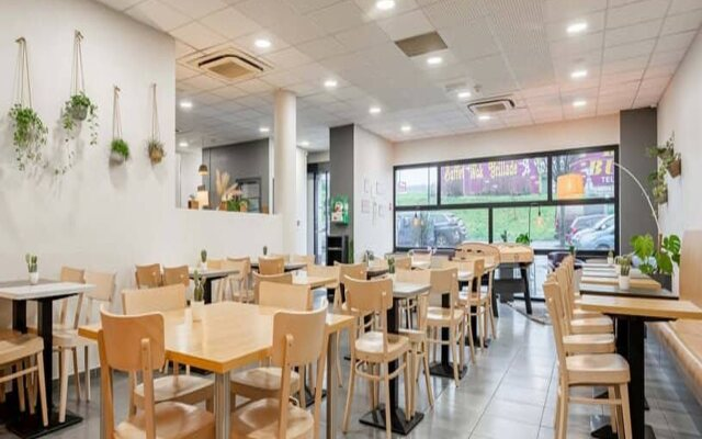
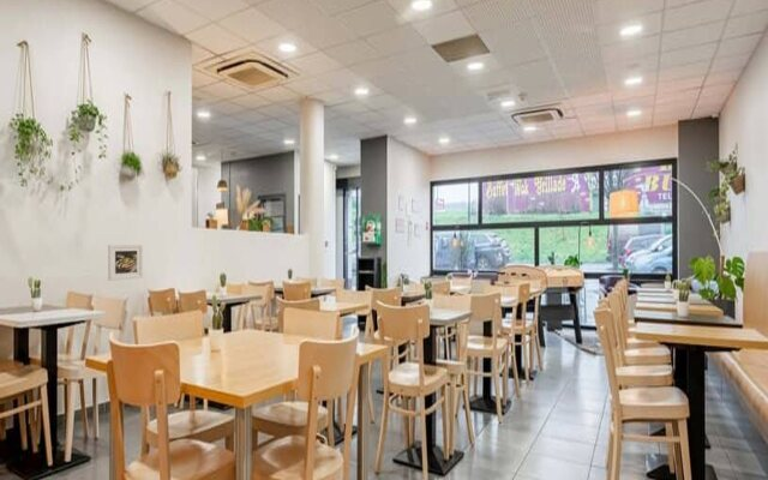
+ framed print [107,244,144,282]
